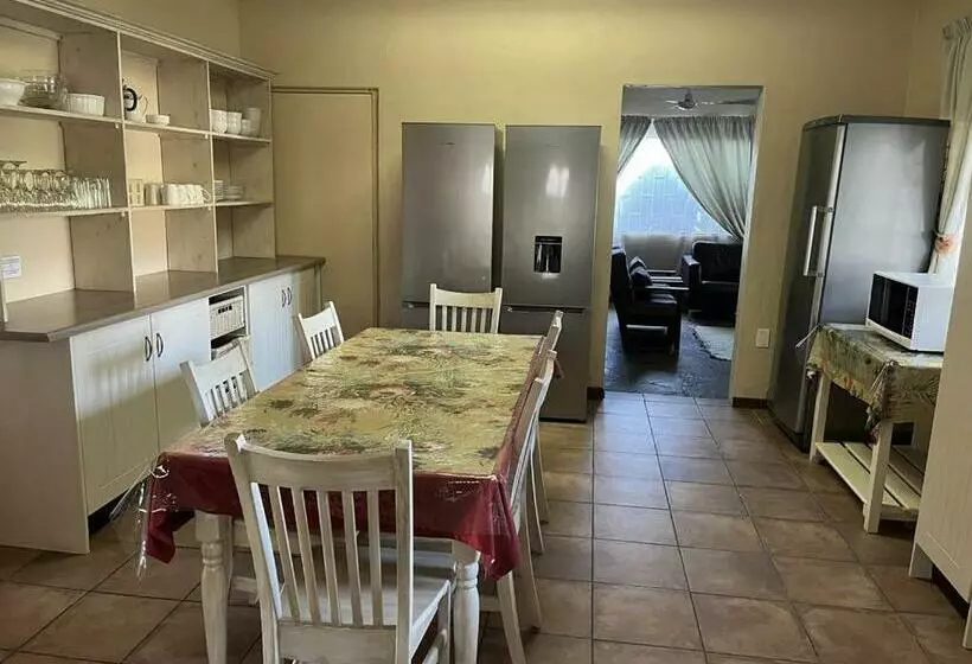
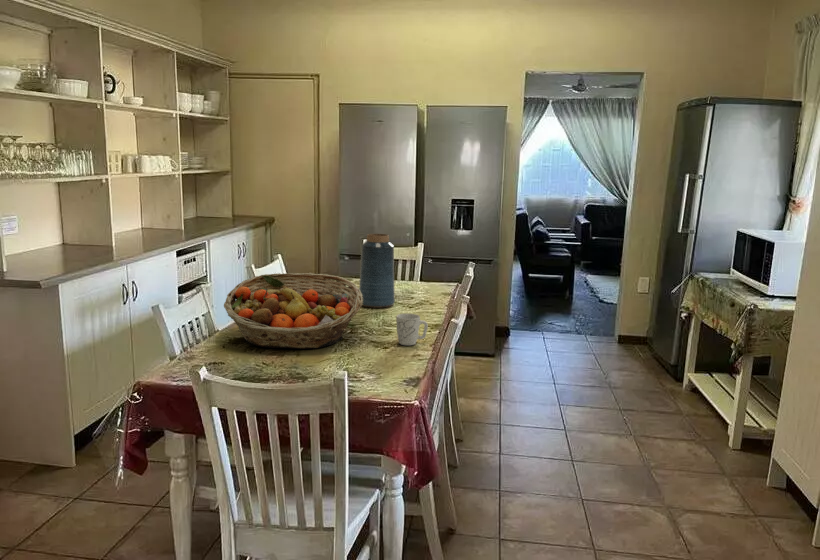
+ vase [358,233,396,309]
+ fruit basket [223,272,363,350]
+ mug [395,312,429,346]
